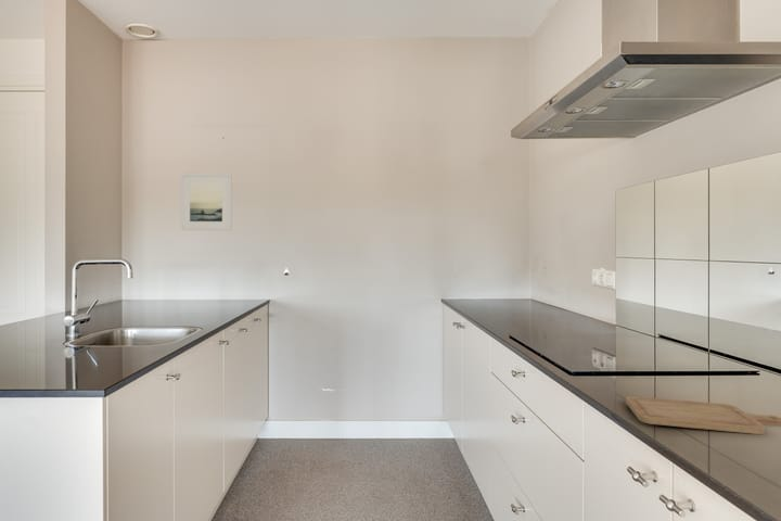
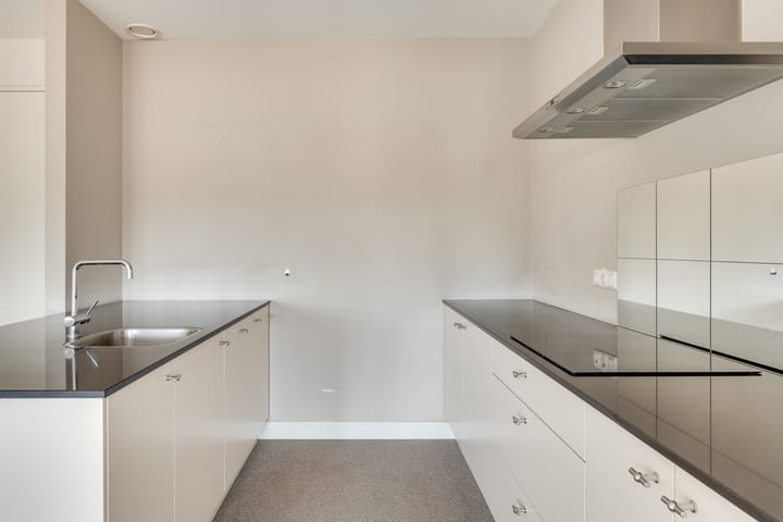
- chopping board [625,395,781,435]
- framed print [180,171,233,231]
